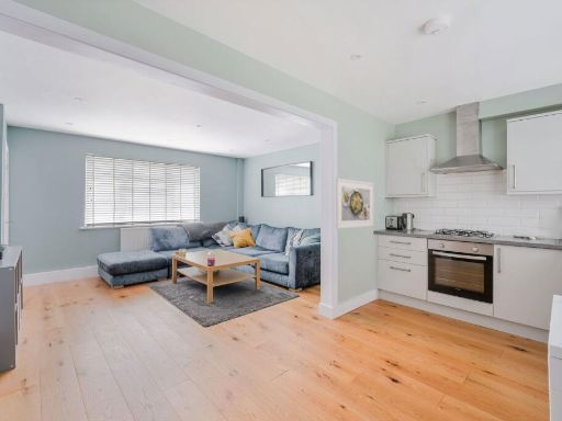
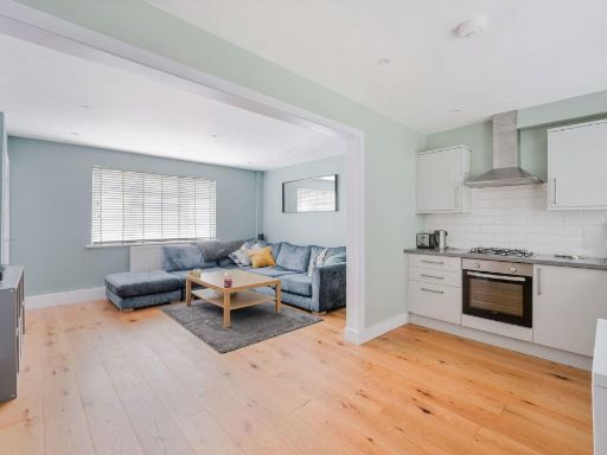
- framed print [335,178,374,230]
